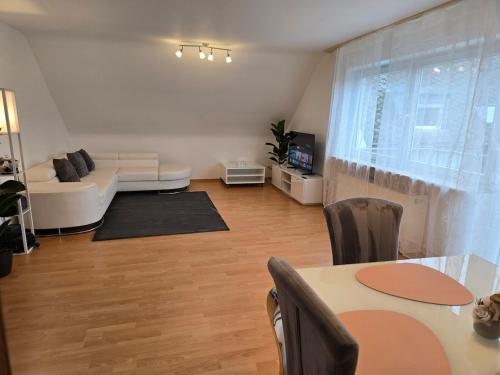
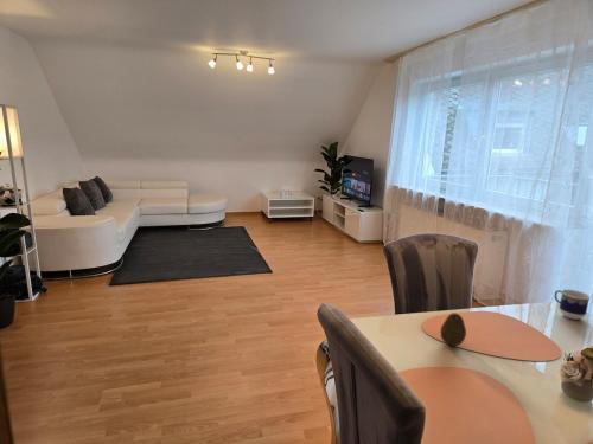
+ fruit [439,311,467,347]
+ cup [554,289,592,321]
